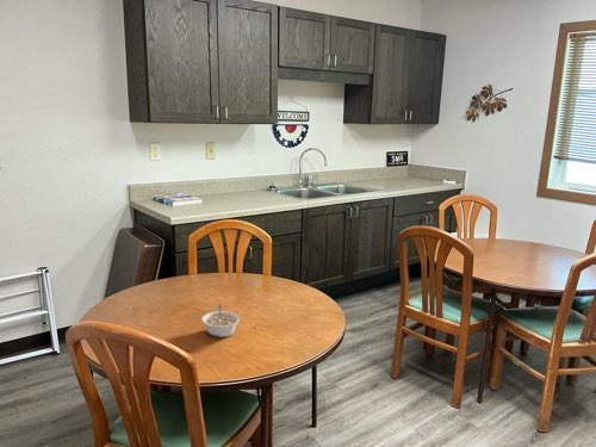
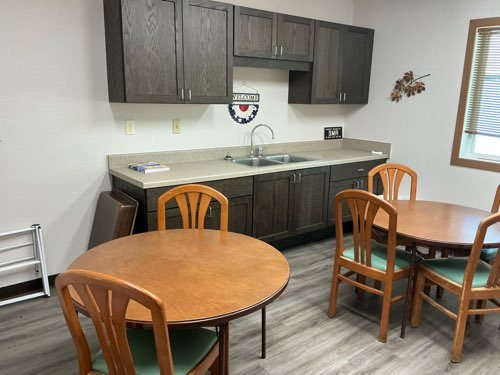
- legume [200,304,241,339]
